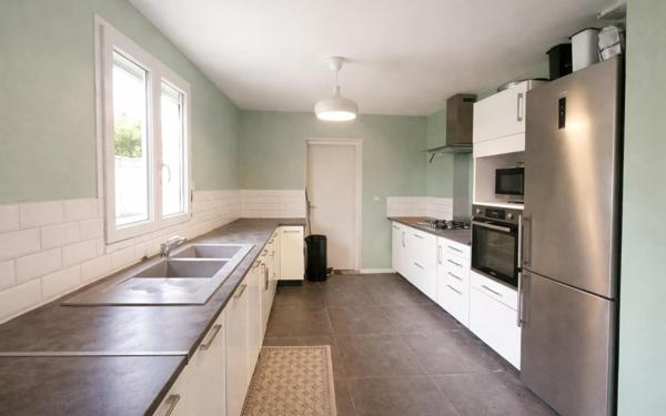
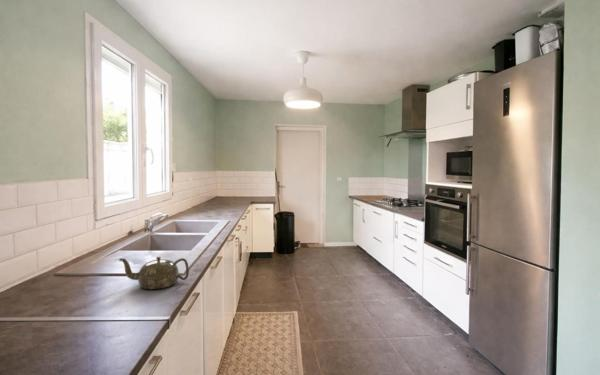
+ teapot [118,256,190,290]
